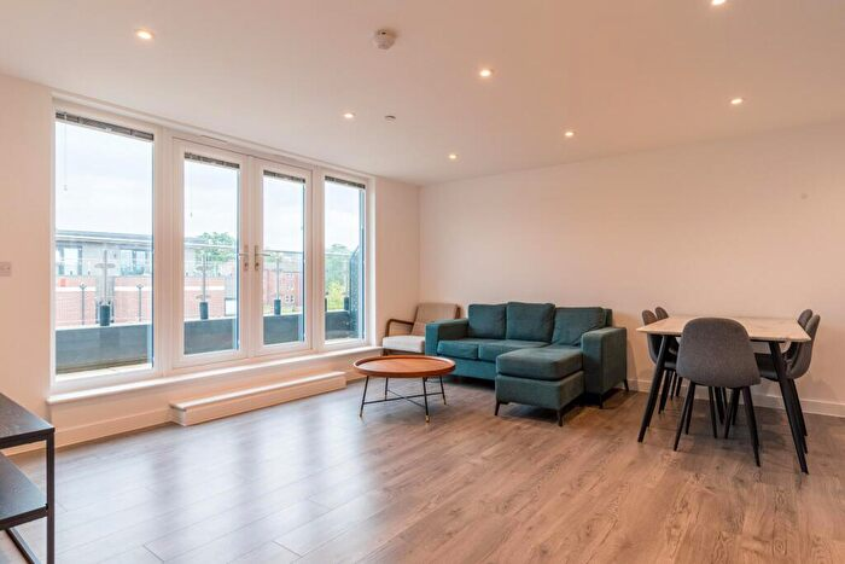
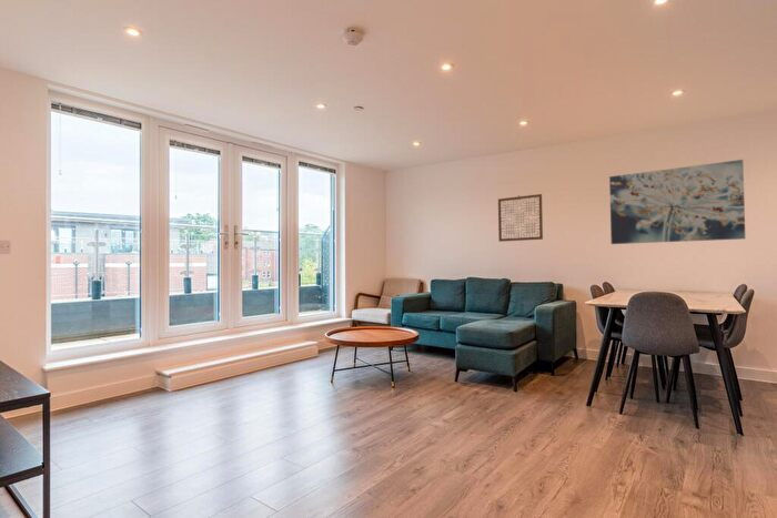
+ wall art [497,193,544,243]
+ wall art [608,159,746,245]
